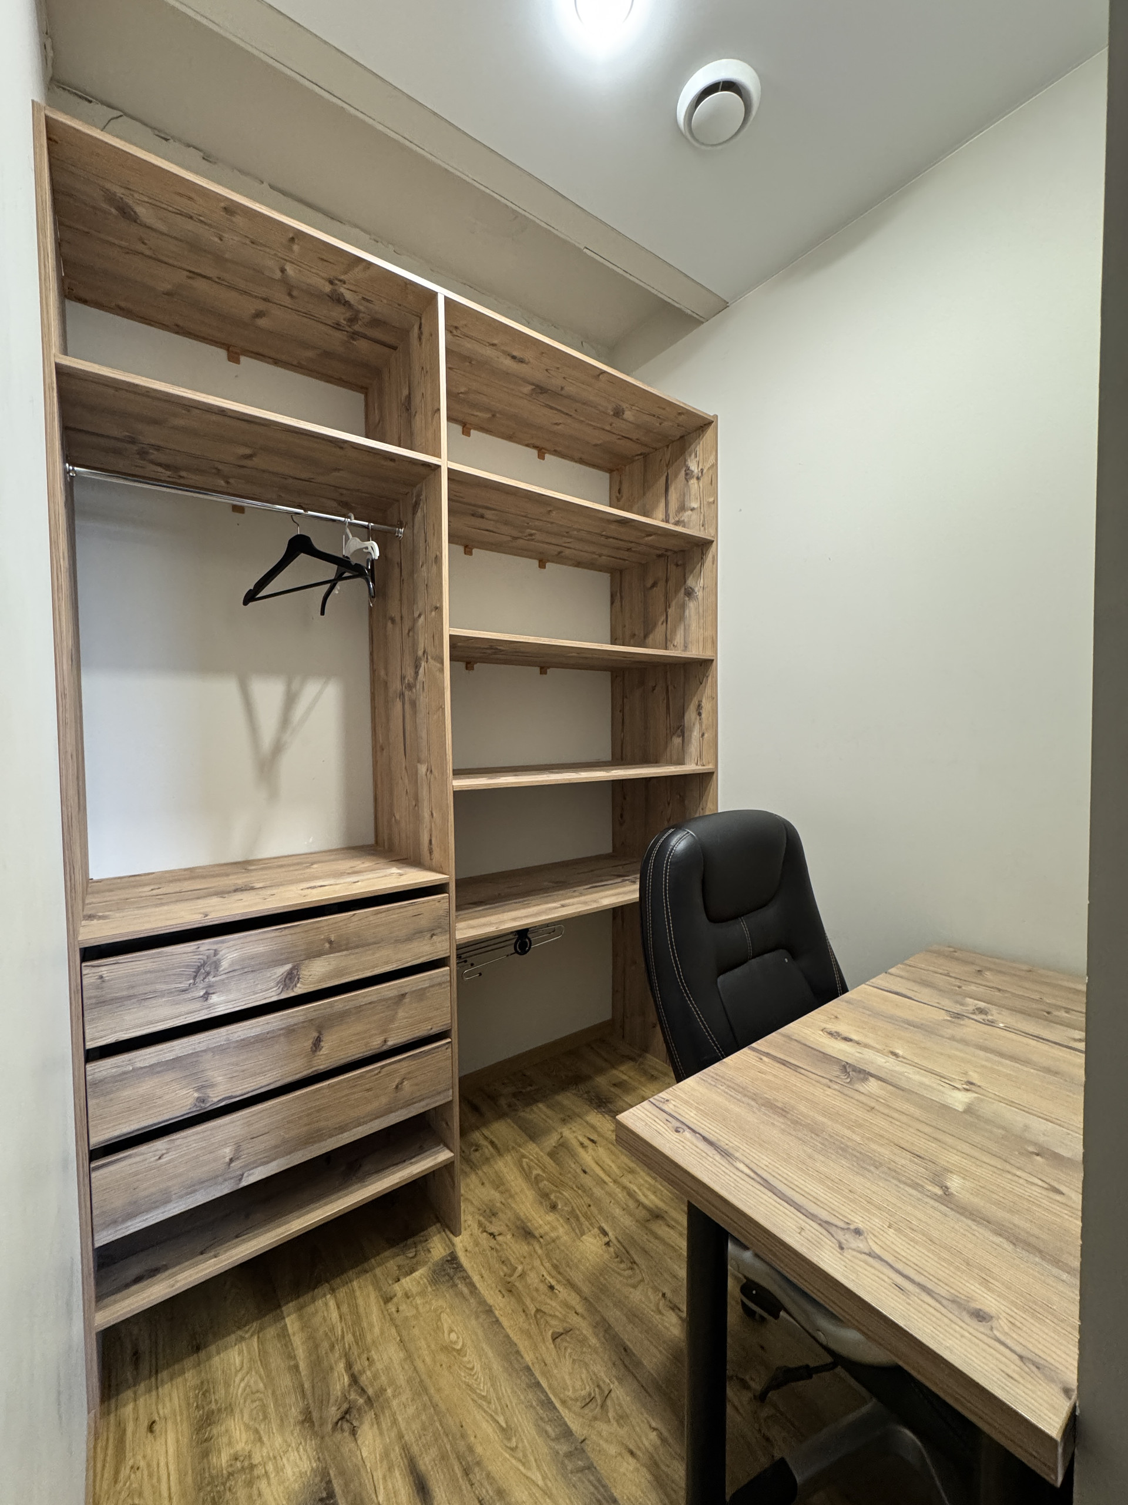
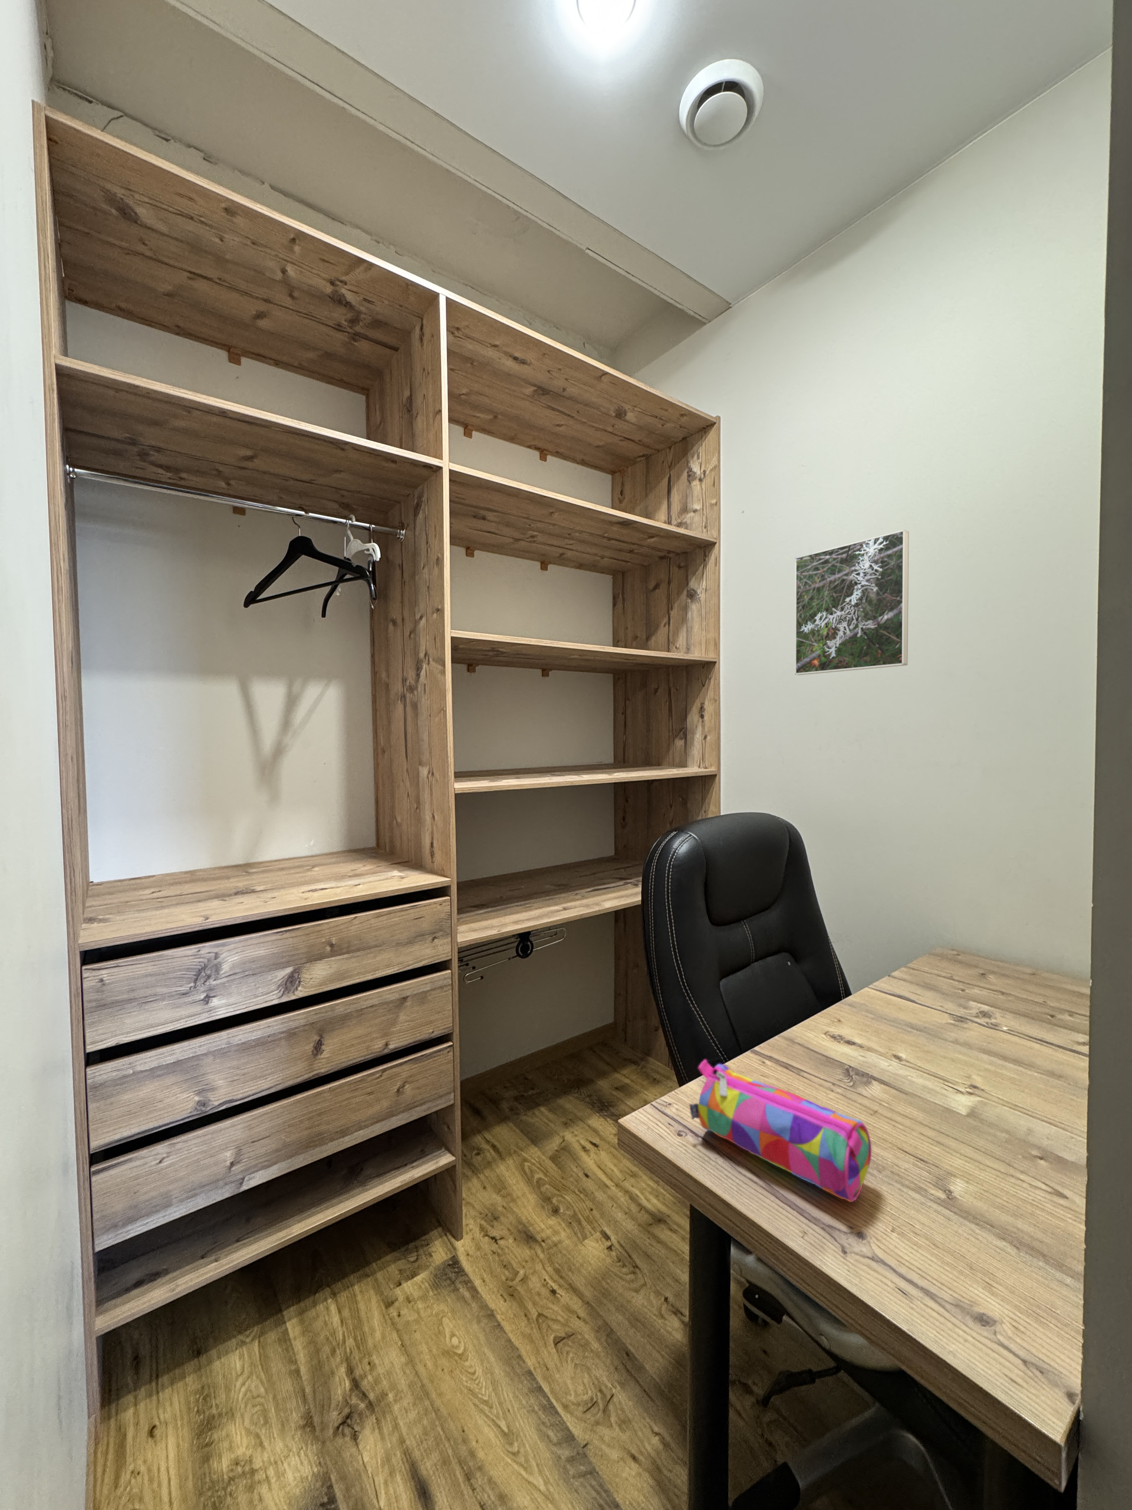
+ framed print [794,529,910,675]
+ pencil case [690,1058,872,1203]
